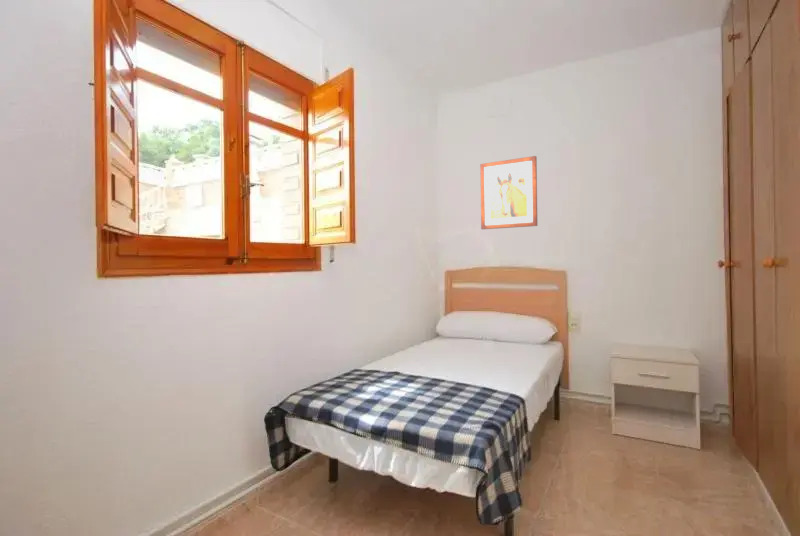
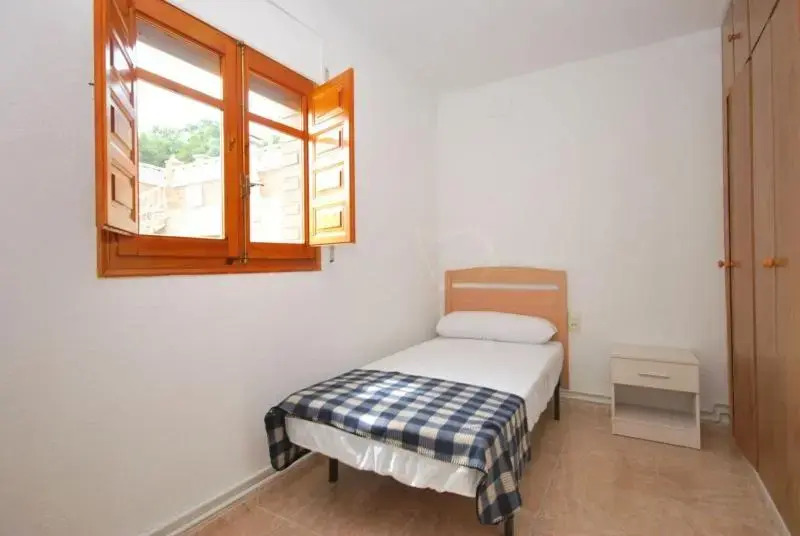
- wall art [479,155,538,230]
